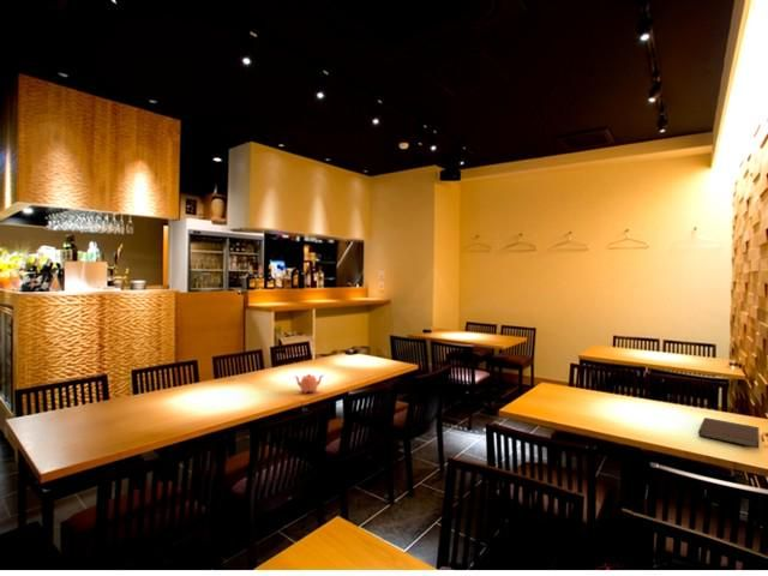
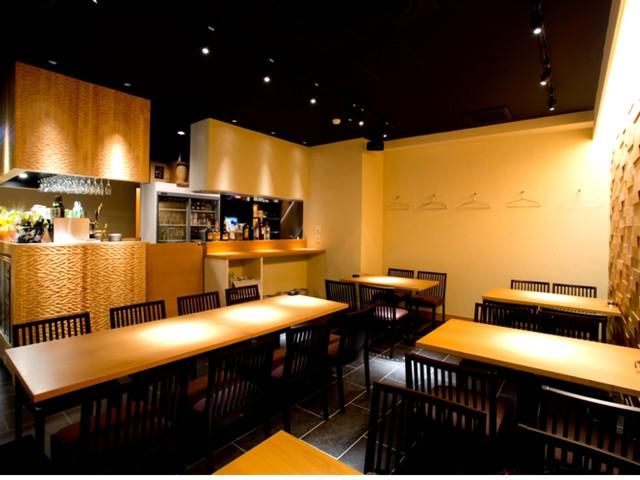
- teapot [293,373,324,395]
- notebook [697,416,760,450]
